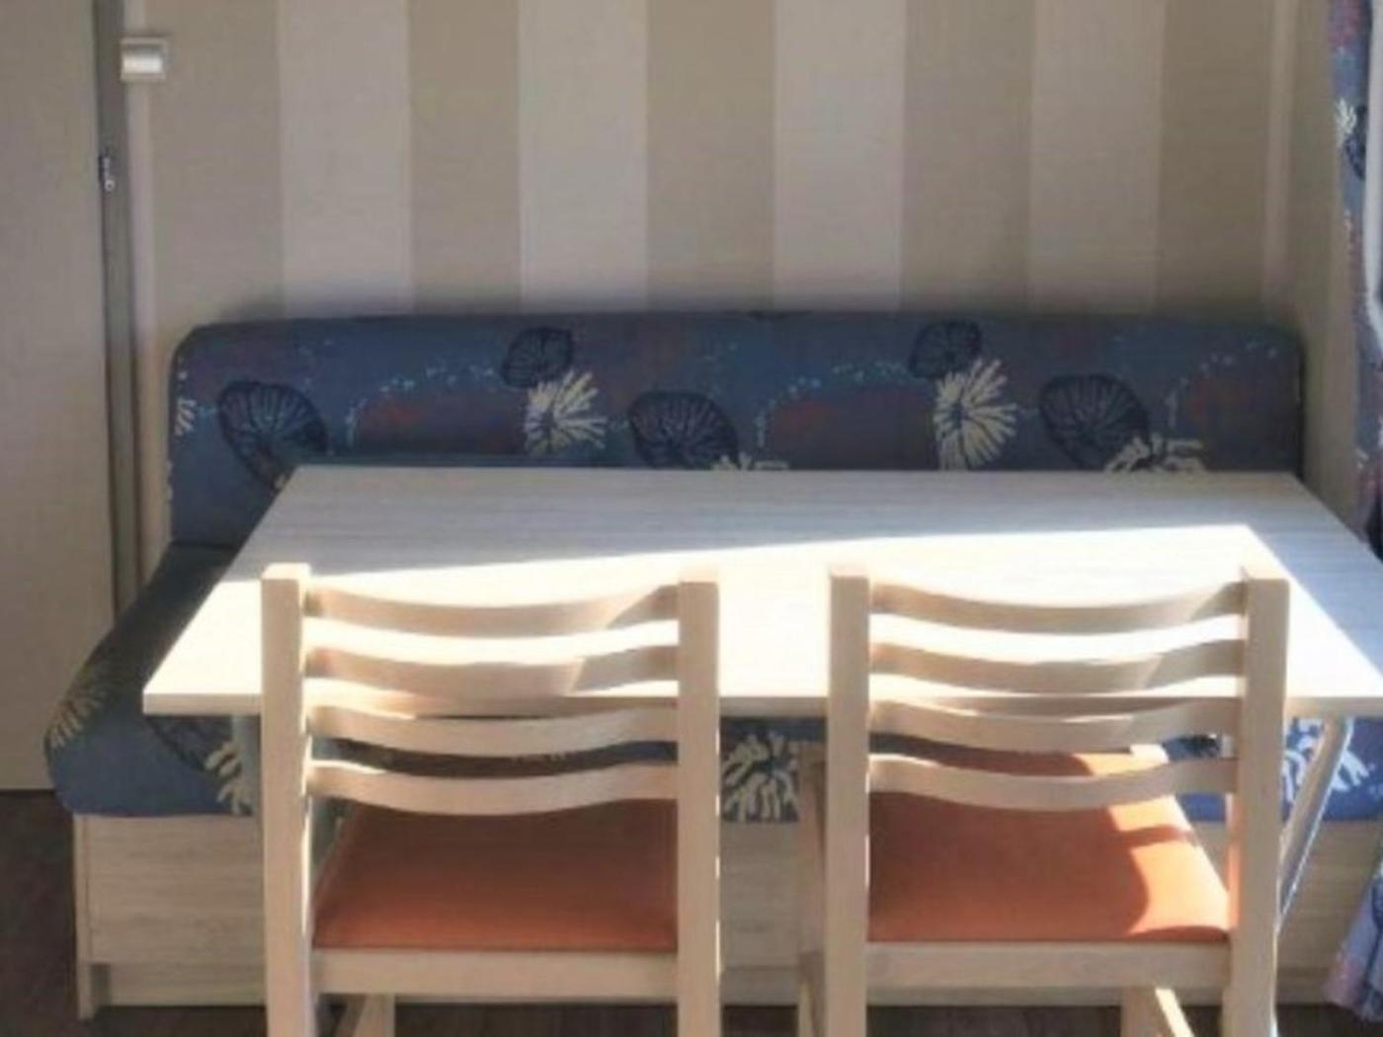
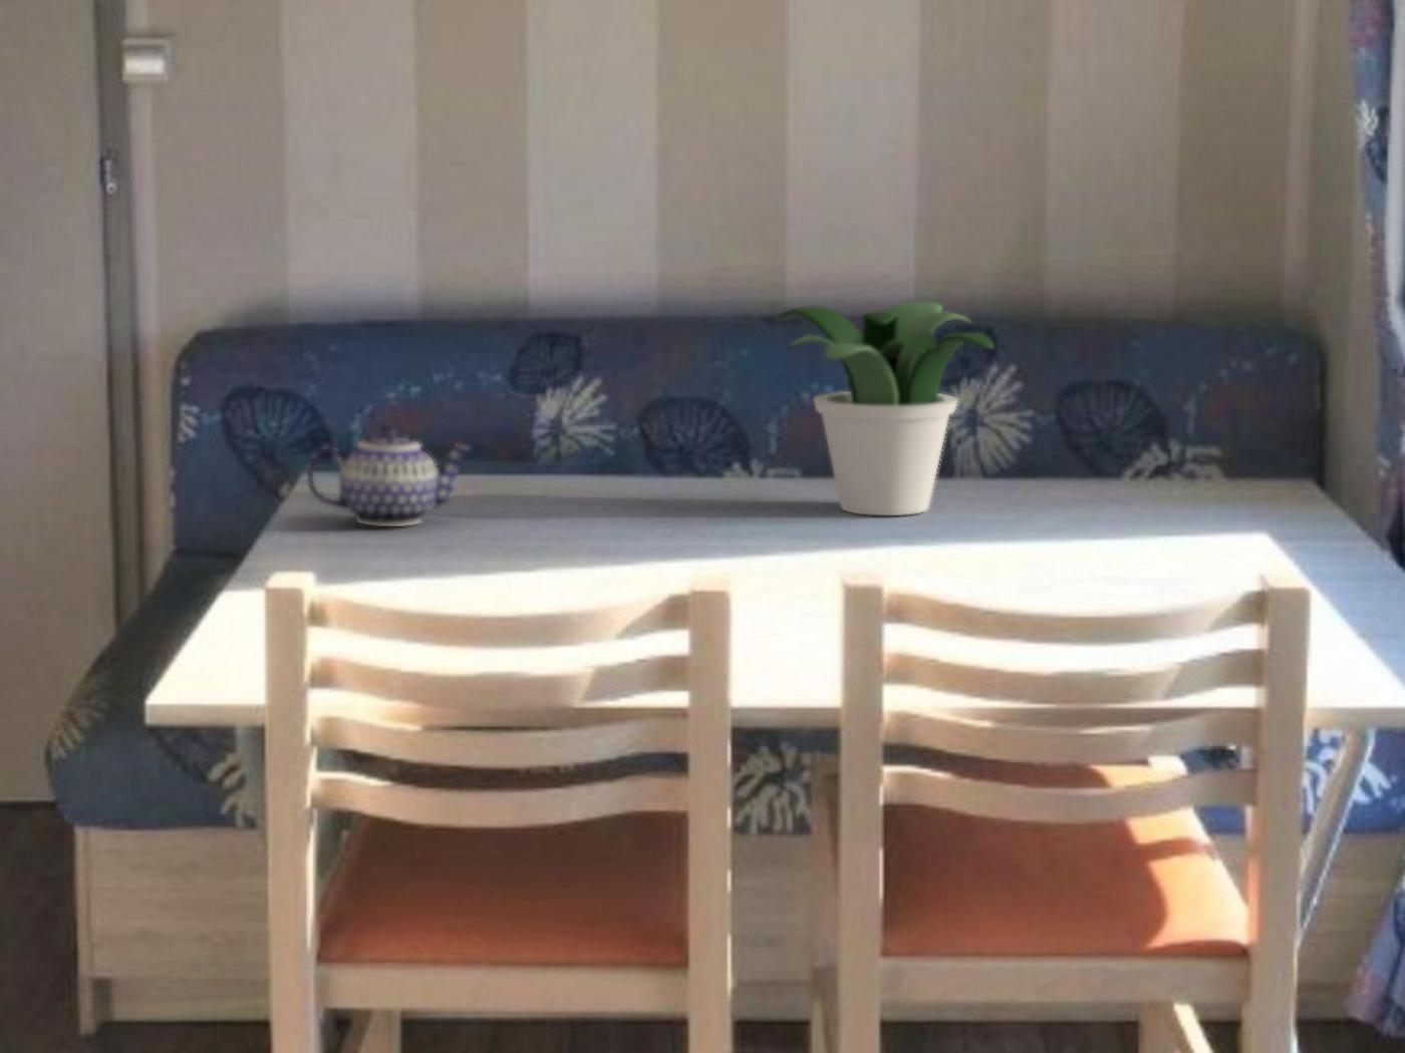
+ potted plant [773,301,996,517]
+ teapot [306,425,471,528]
